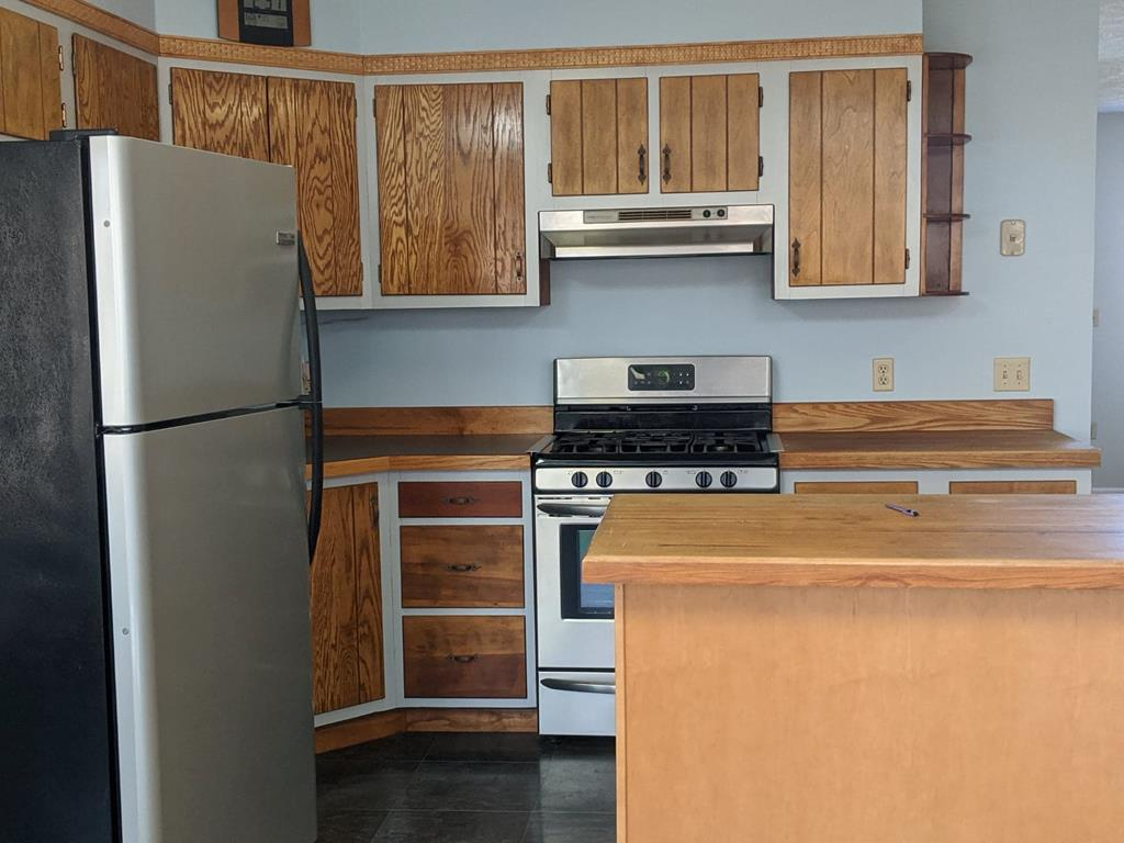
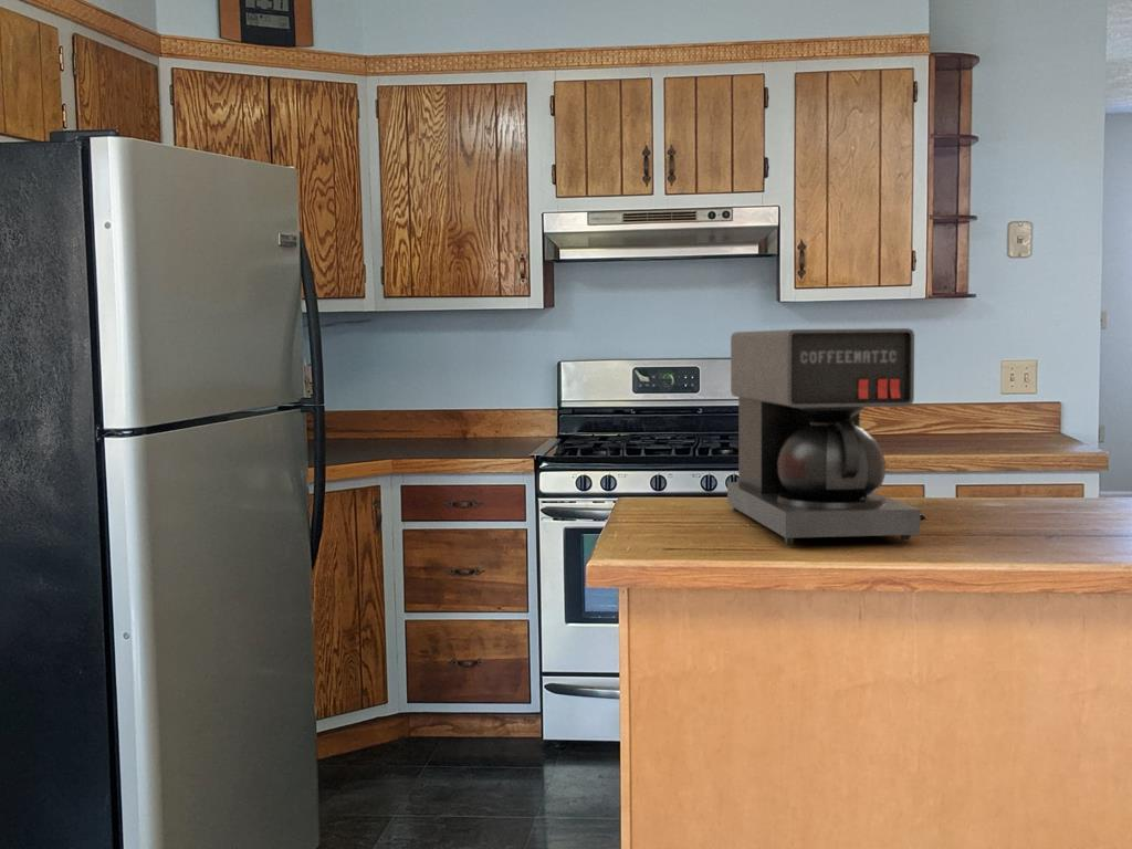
+ coffee maker [726,327,921,545]
